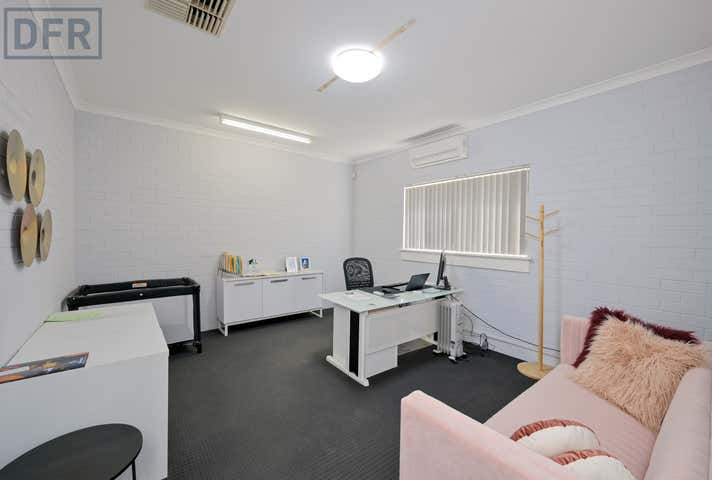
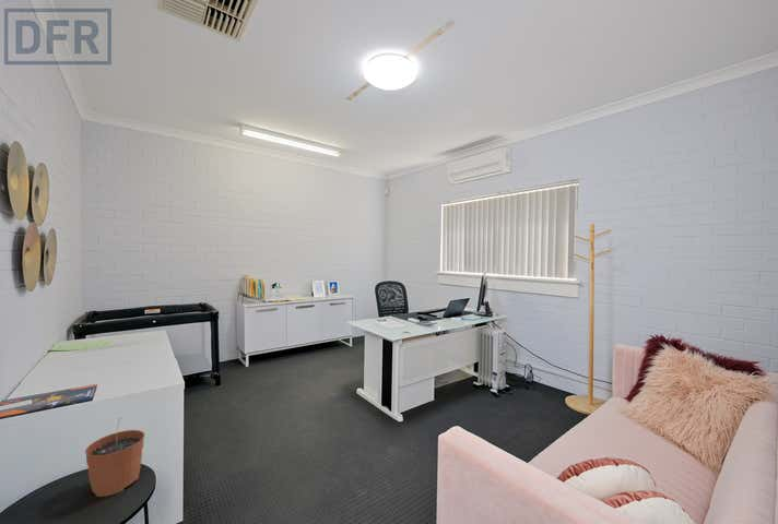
+ plant pot [84,416,145,498]
